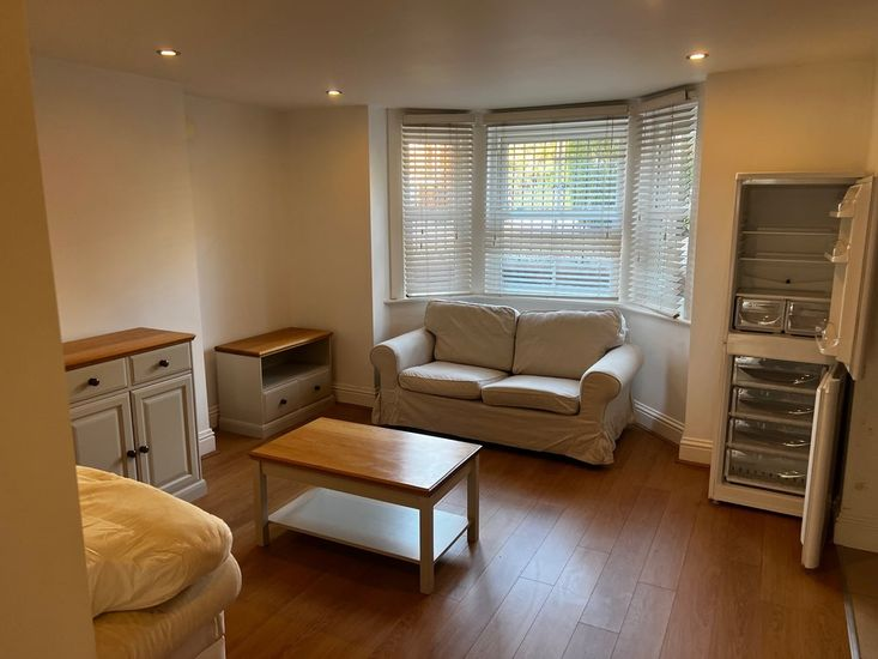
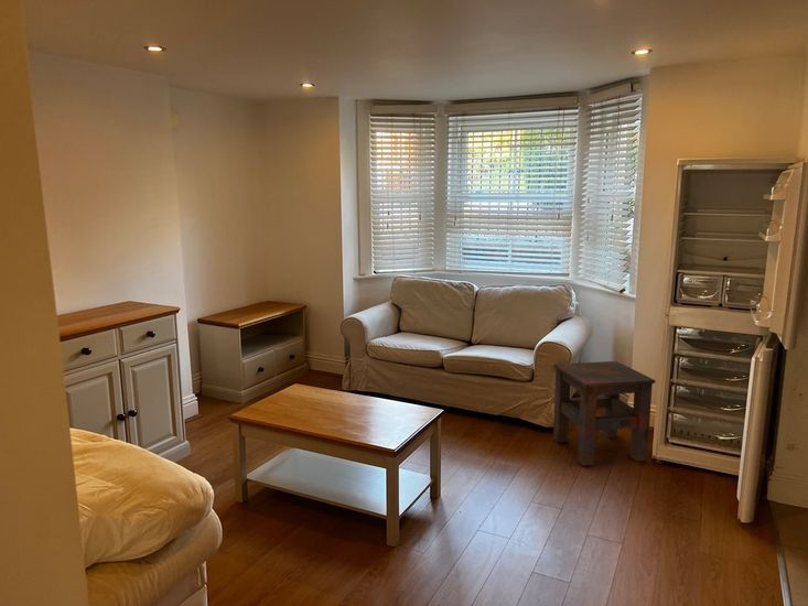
+ side table [552,360,656,466]
